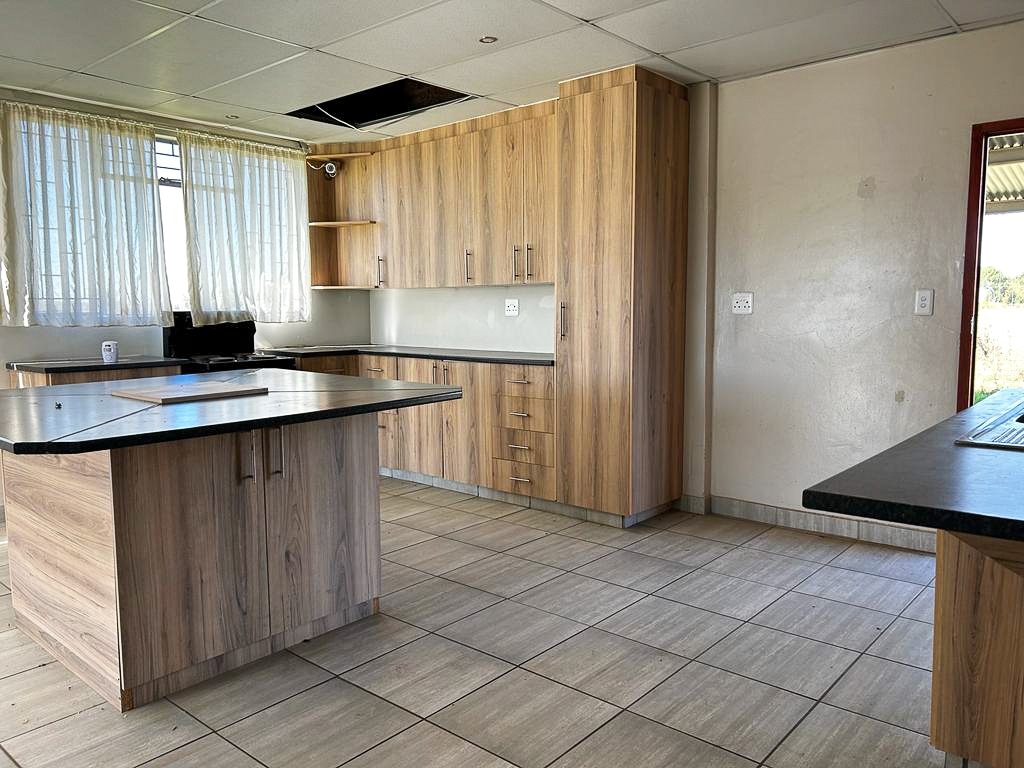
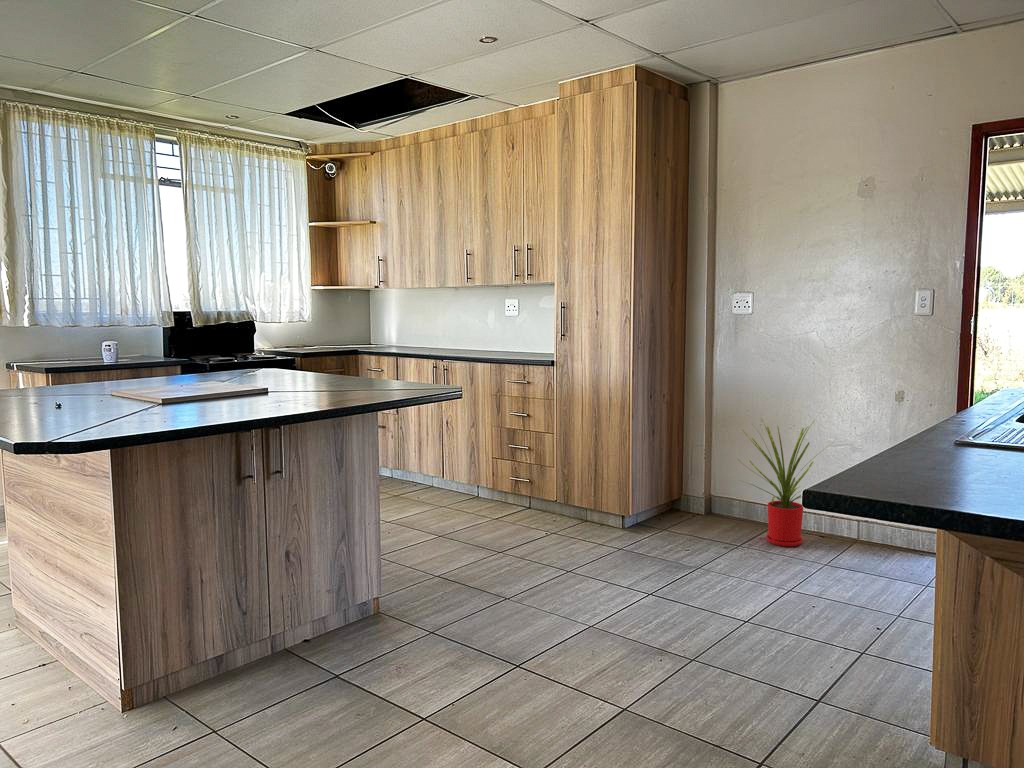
+ house plant [738,417,836,548]
